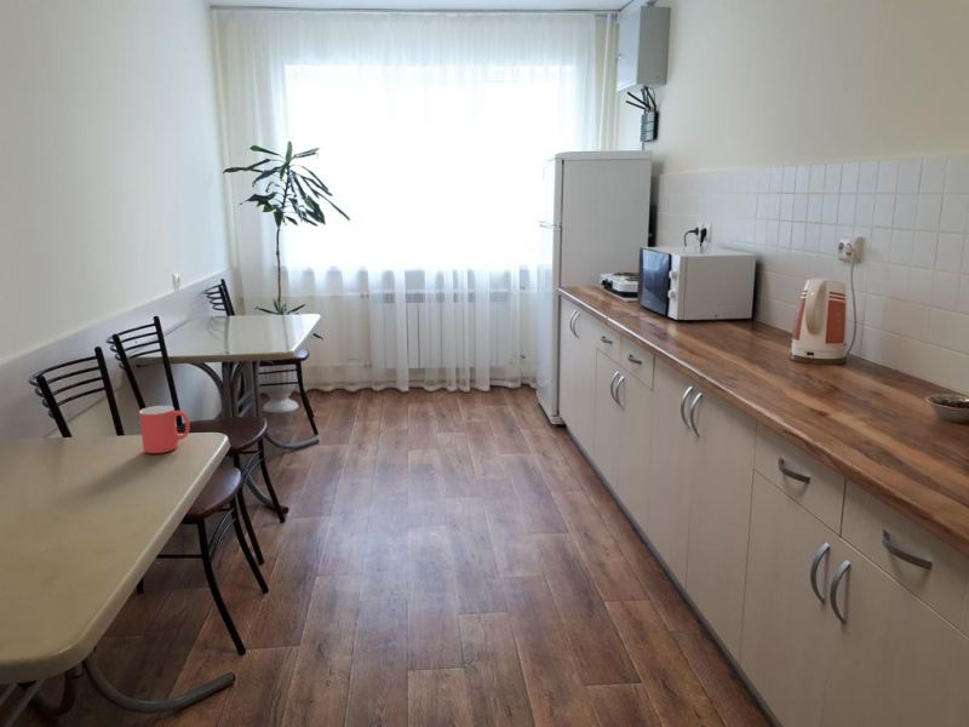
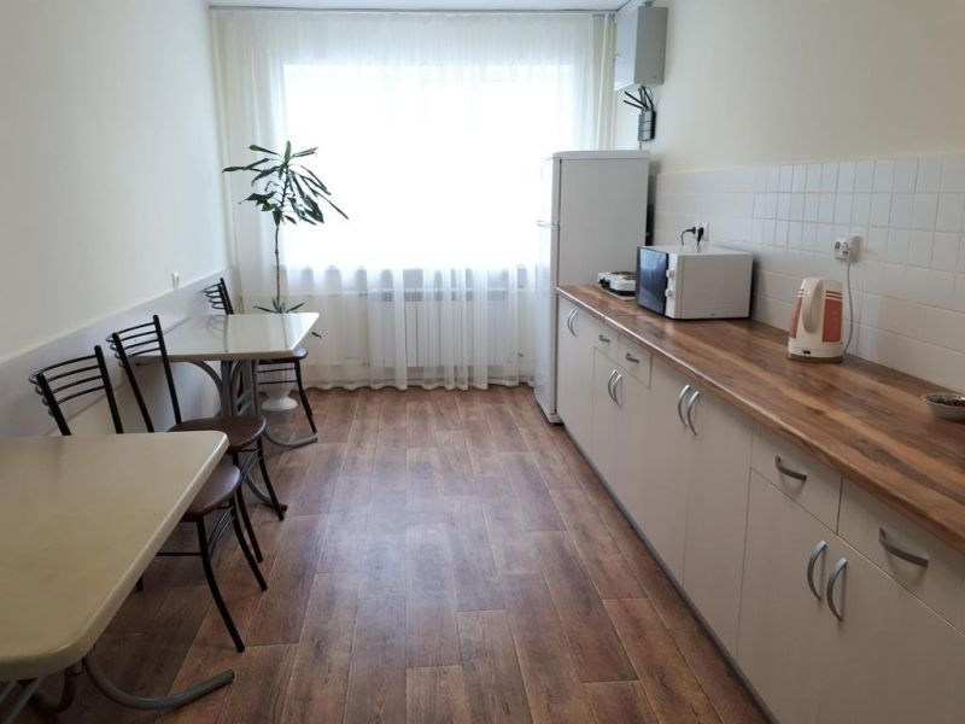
- mug [138,405,190,454]
